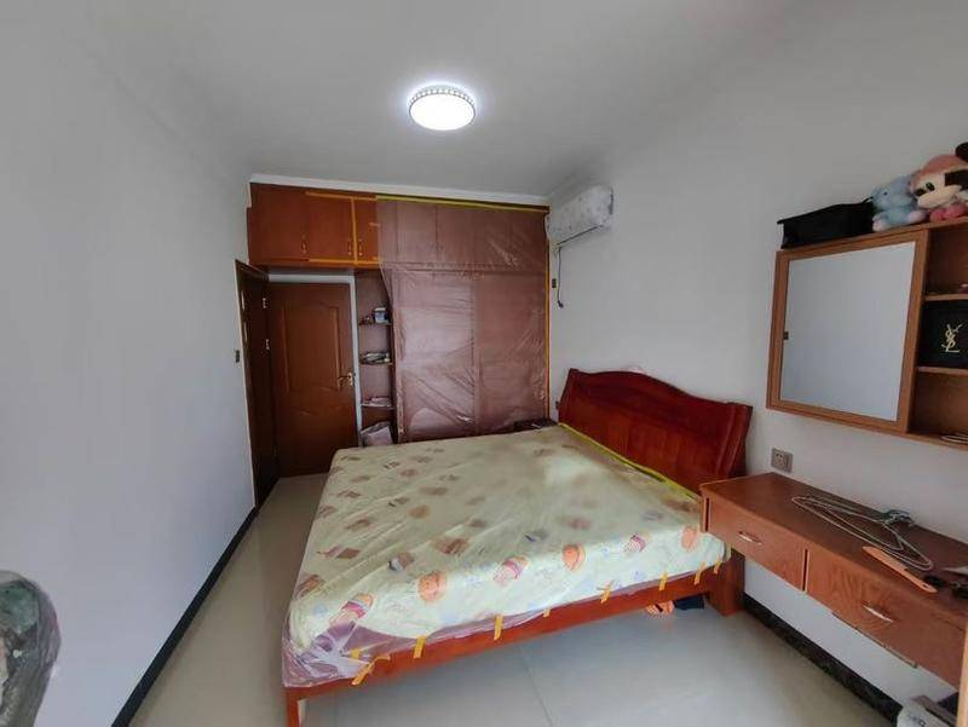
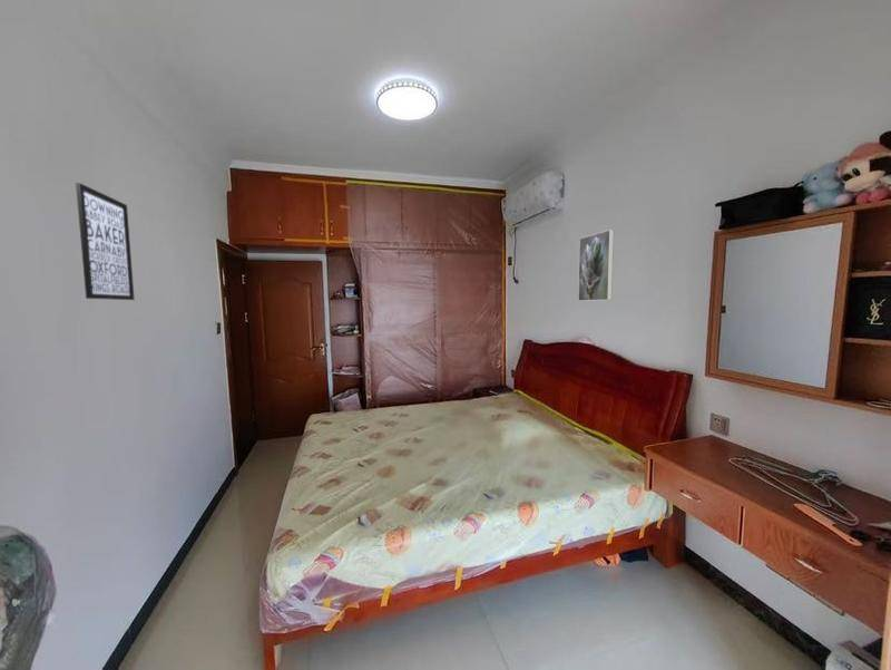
+ wall art [75,182,136,301]
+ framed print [577,229,615,302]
